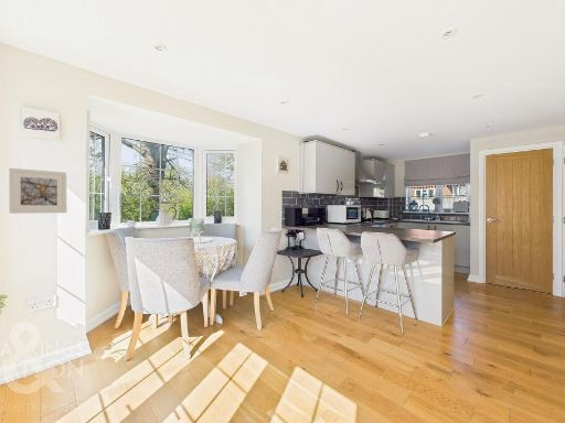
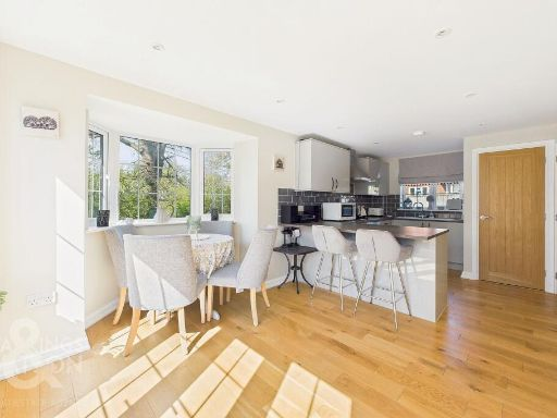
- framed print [8,167,68,215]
